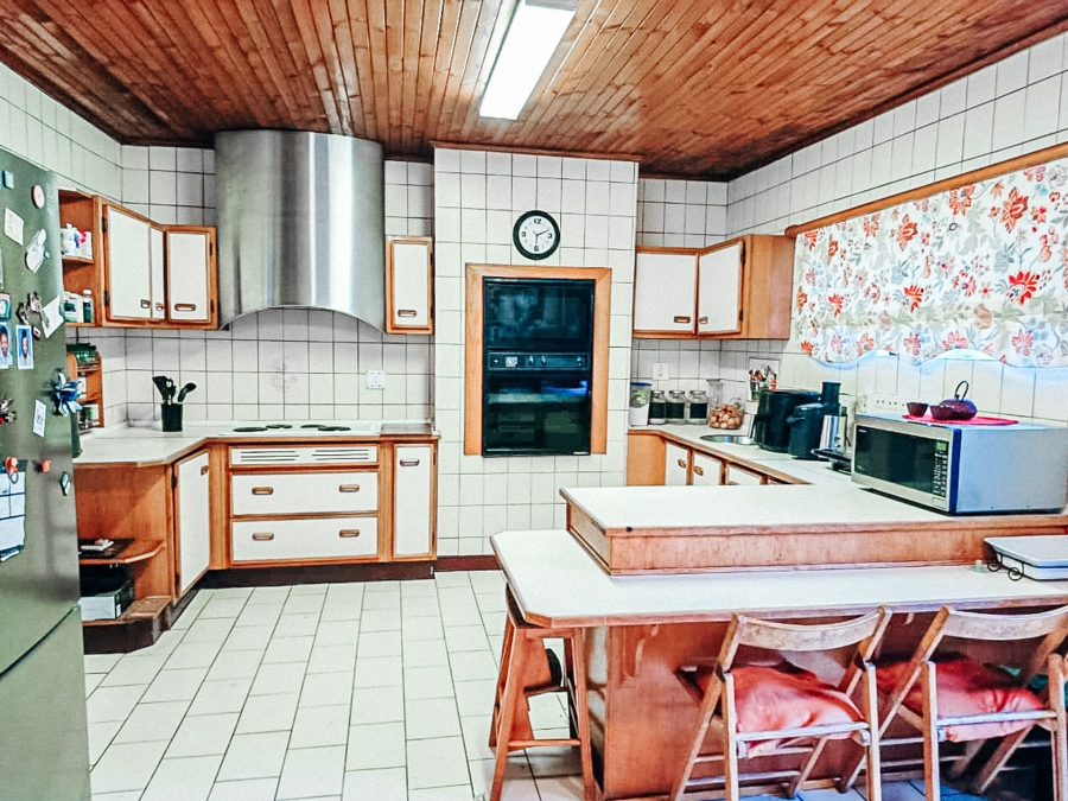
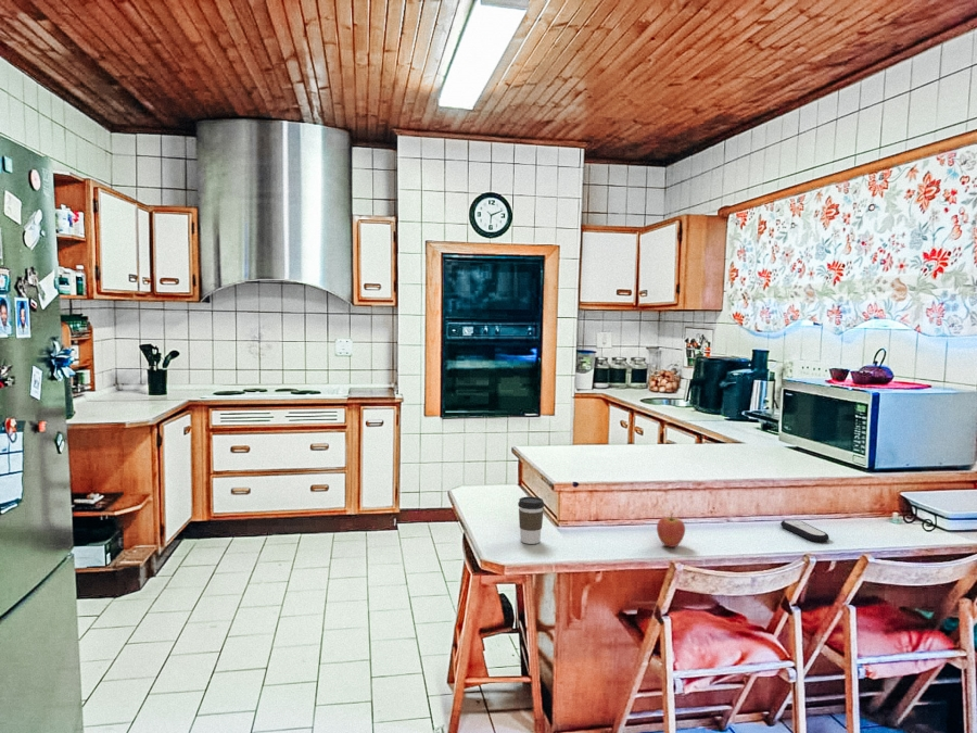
+ coffee cup [517,495,545,545]
+ remote control [779,519,830,543]
+ fruit [656,513,686,548]
